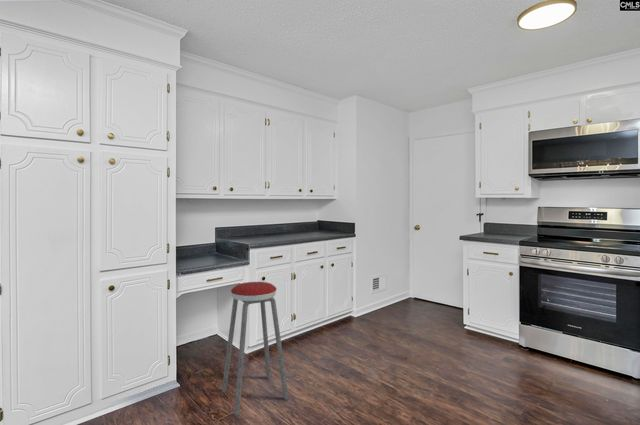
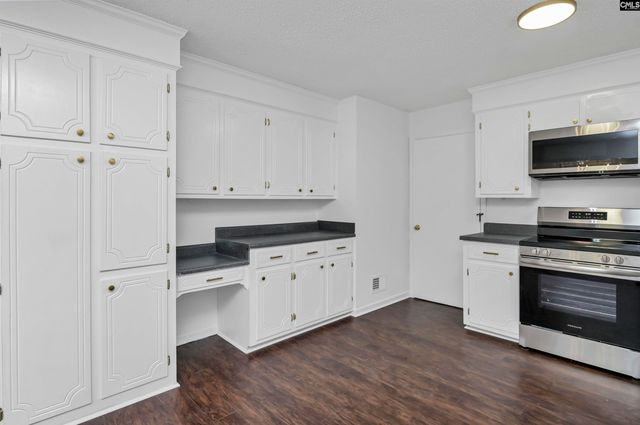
- music stool [221,281,290,416]
